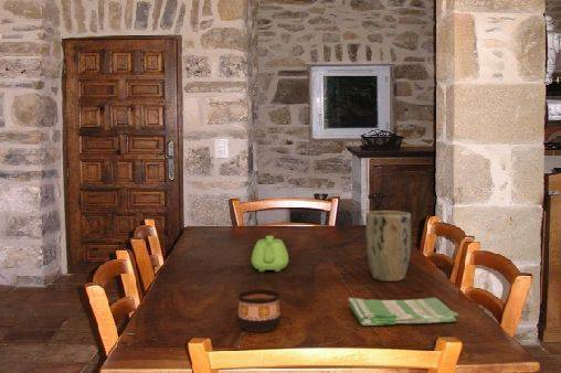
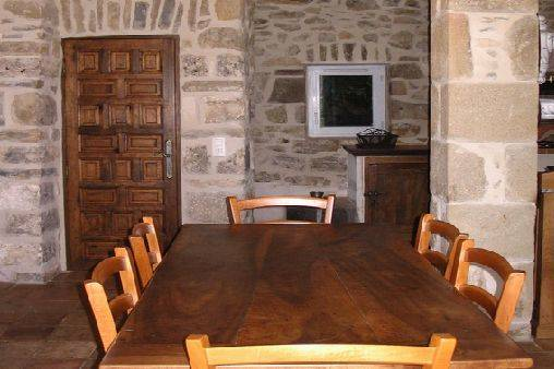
- dish towel [348,297,459,327]
- cup [237,288,282,332]
- plant pot [364,210,412,283]
- teapot [251,235,289,273]
